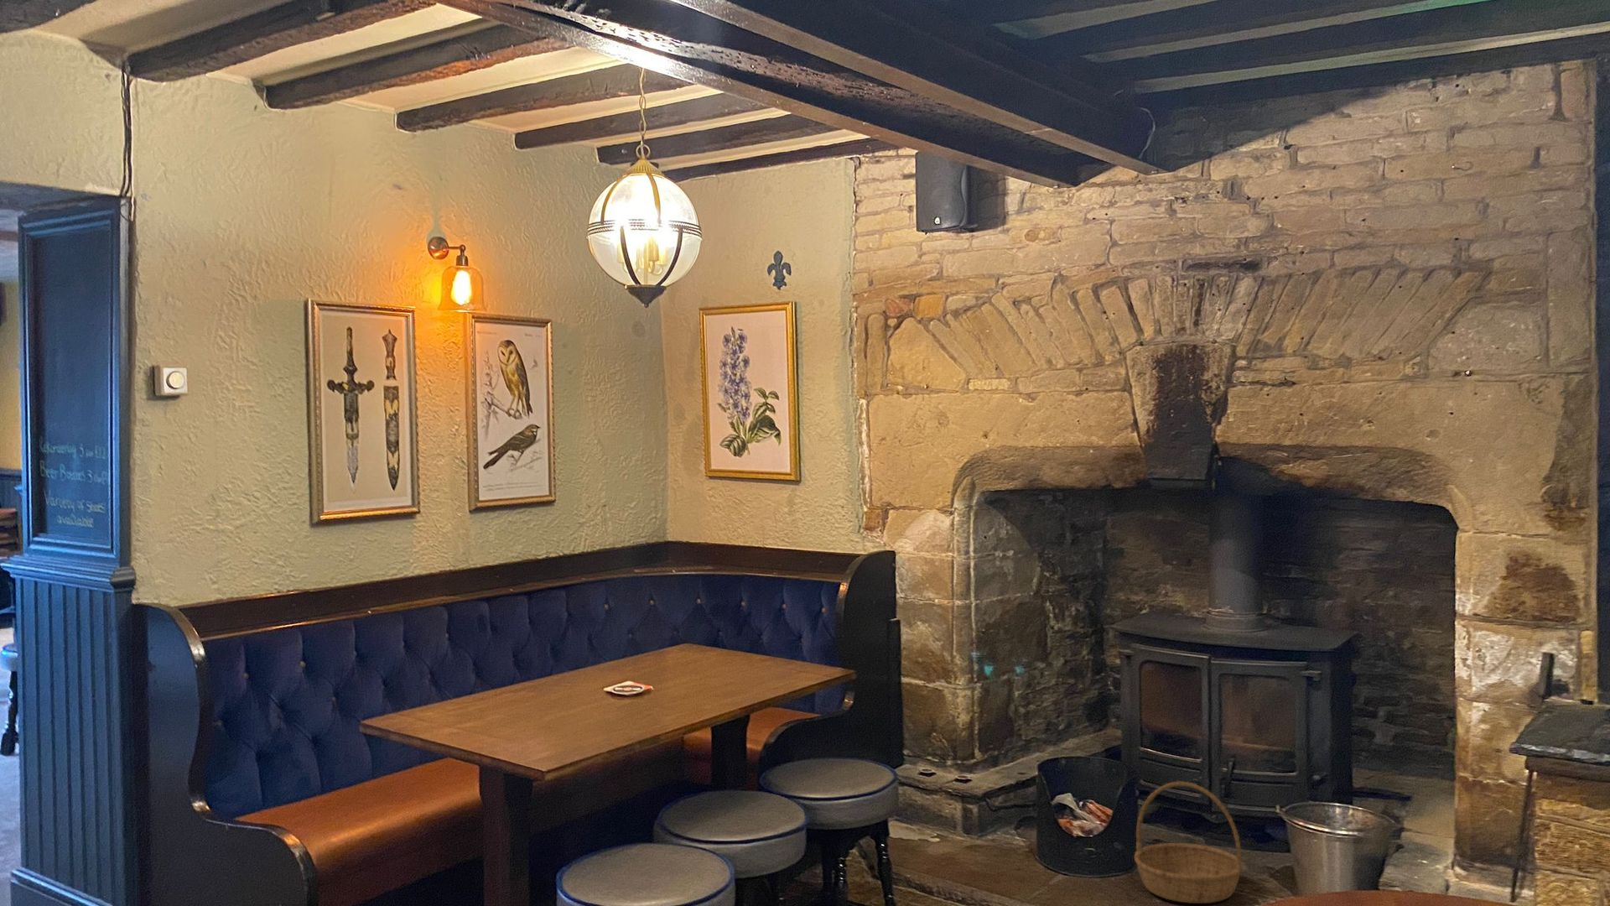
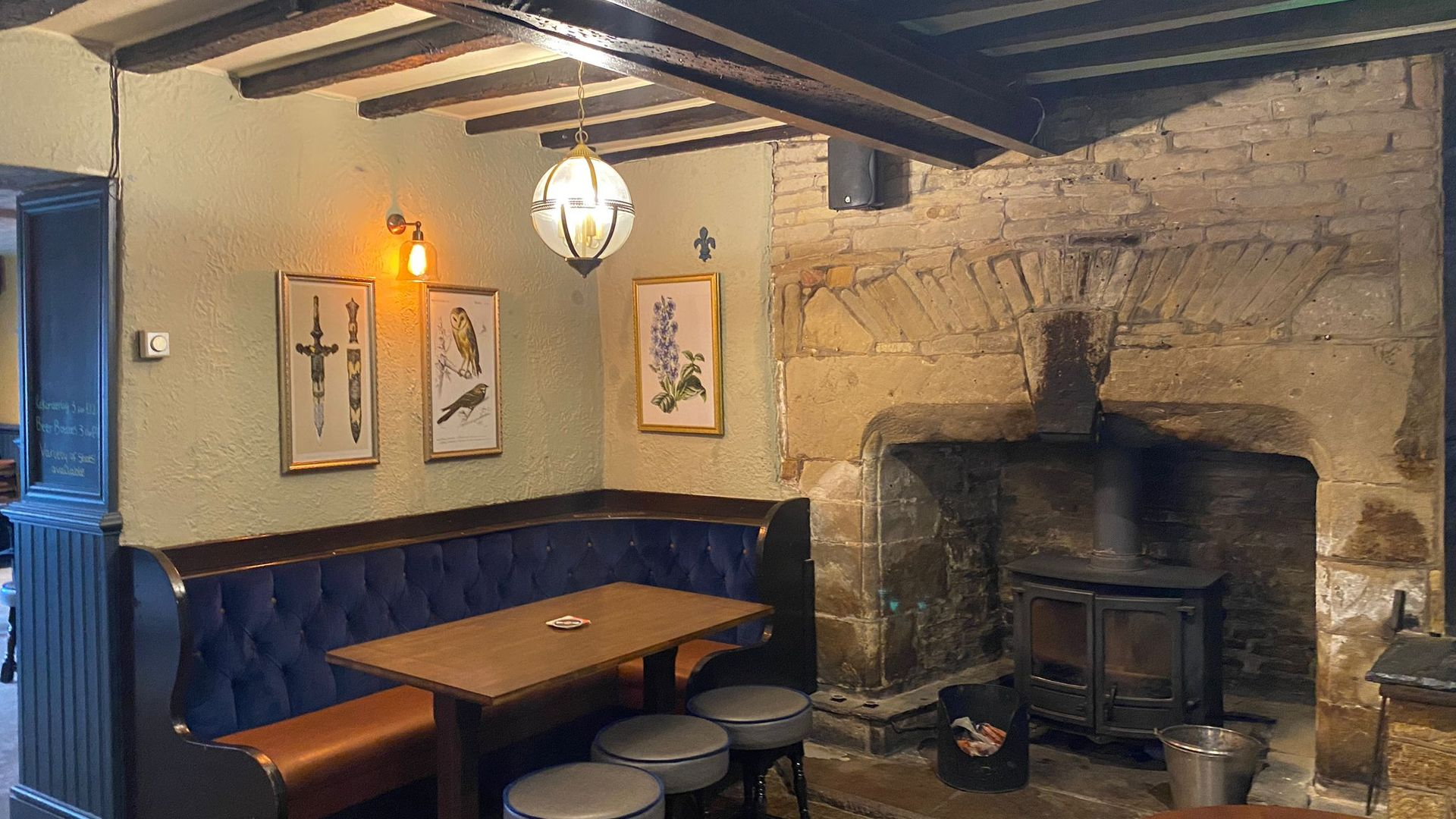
- basket [1133,780,1244,904]
